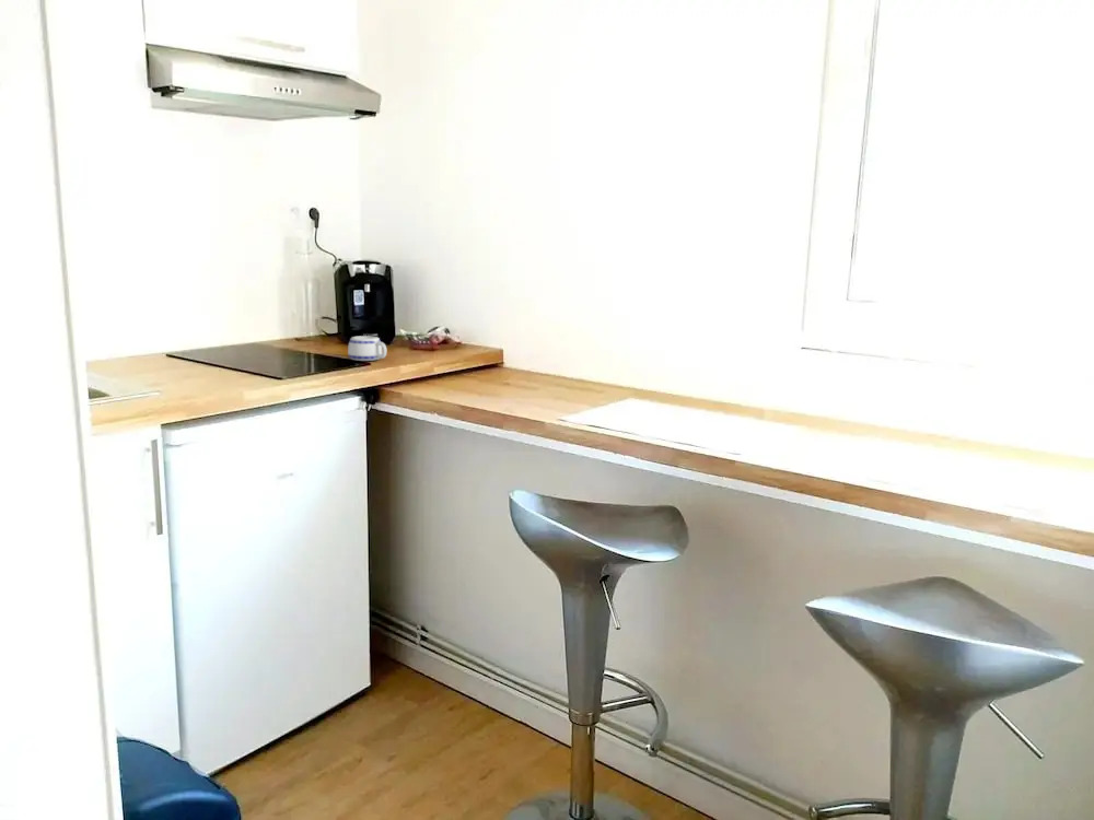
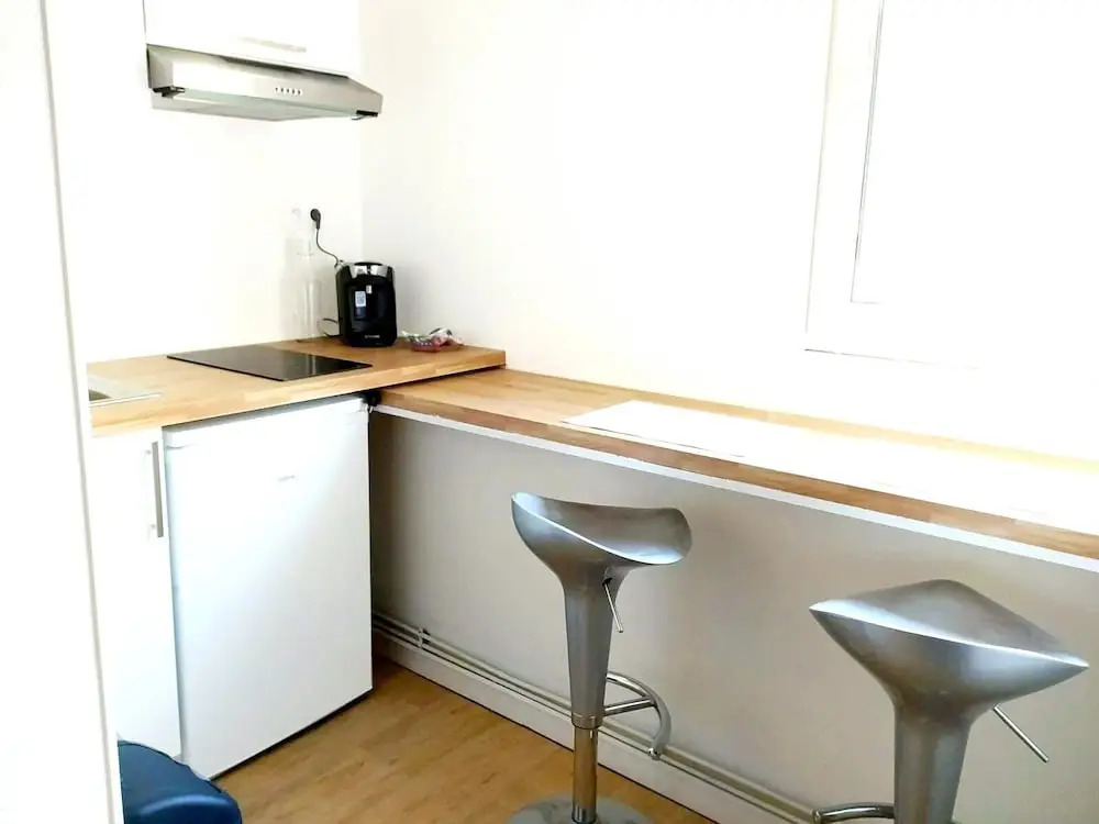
- mug [347,335,387,362]
